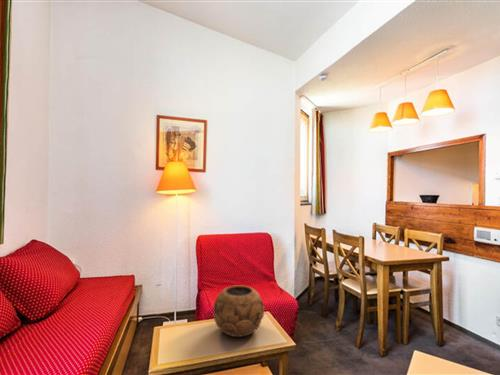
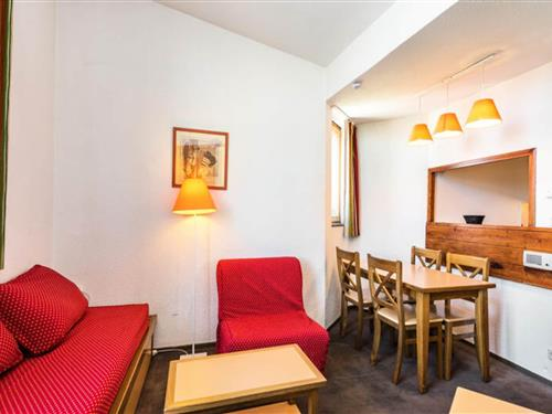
- decorative bowl [212,285,265,338]
